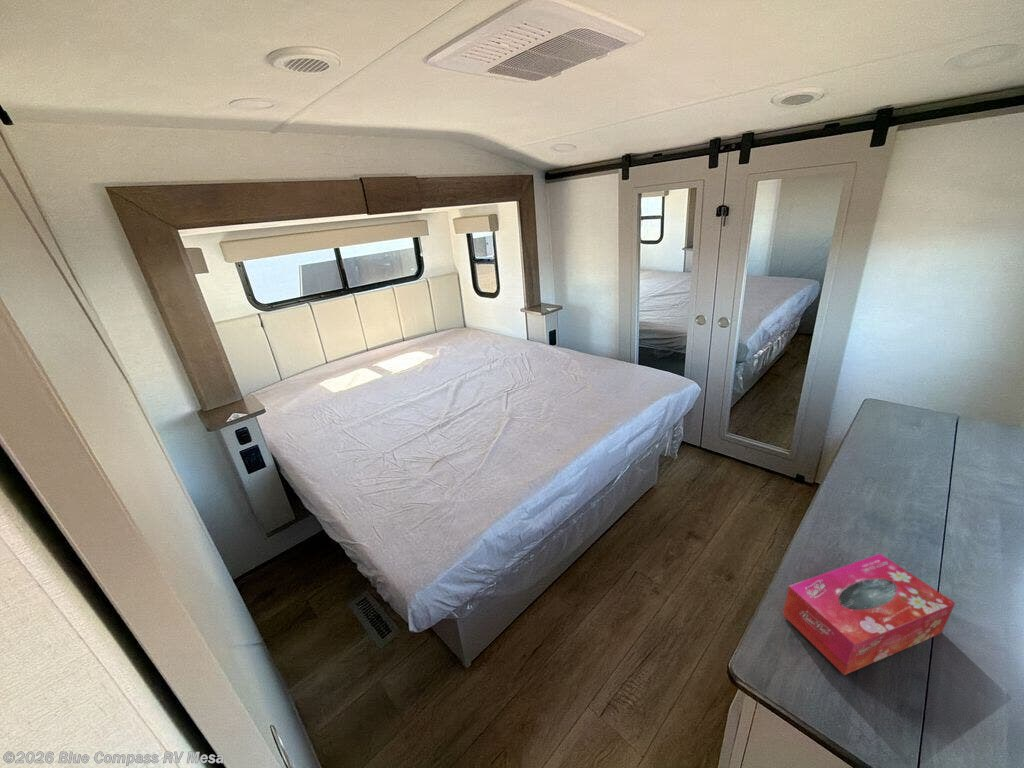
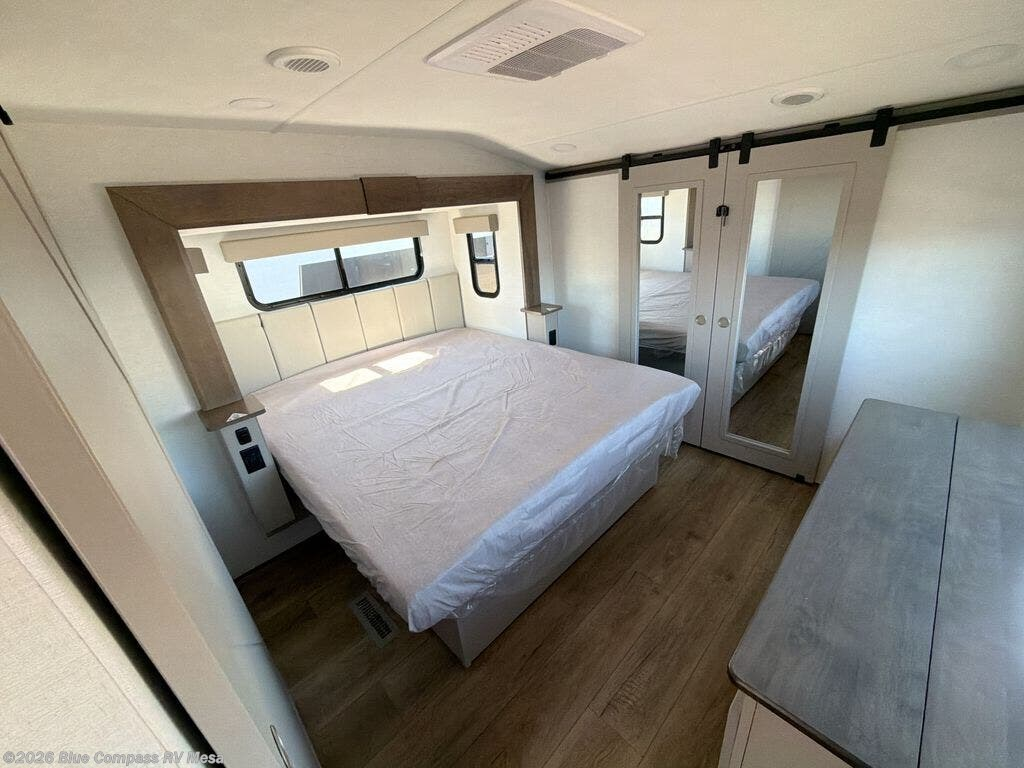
- tissue box [782,553,956,676]
